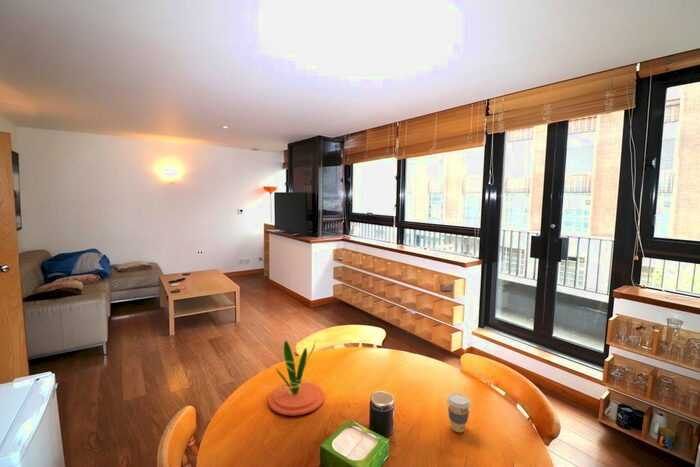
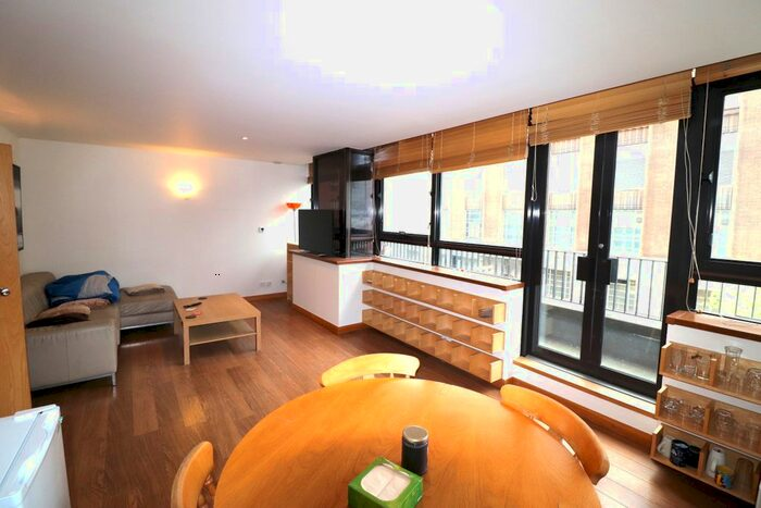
- coffee cup [446,392,472,433]
- plant [267,338,325,416]
